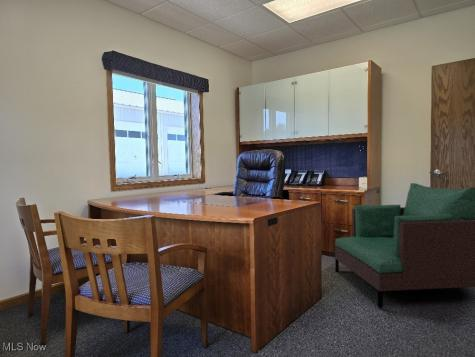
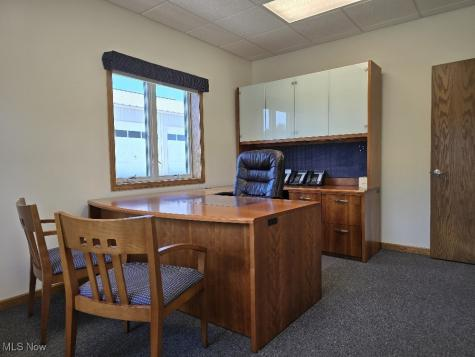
- armchair [334,182,475,309]
